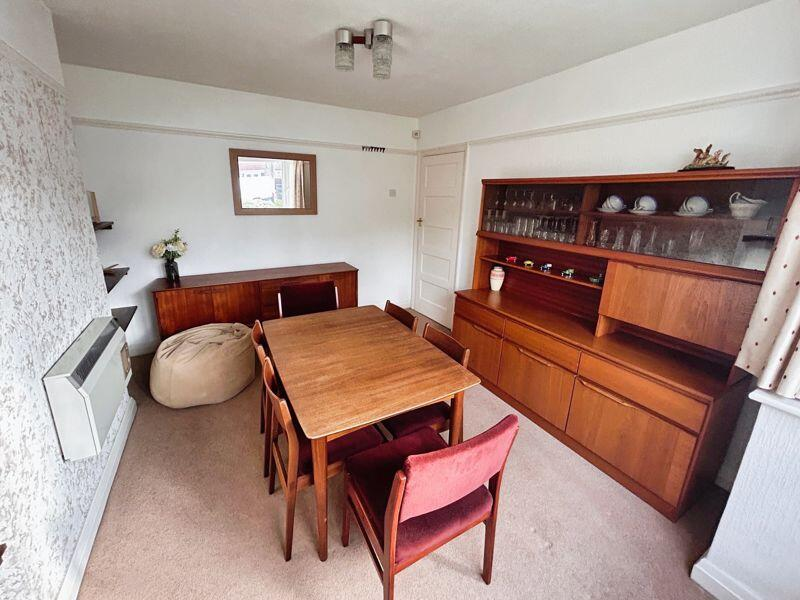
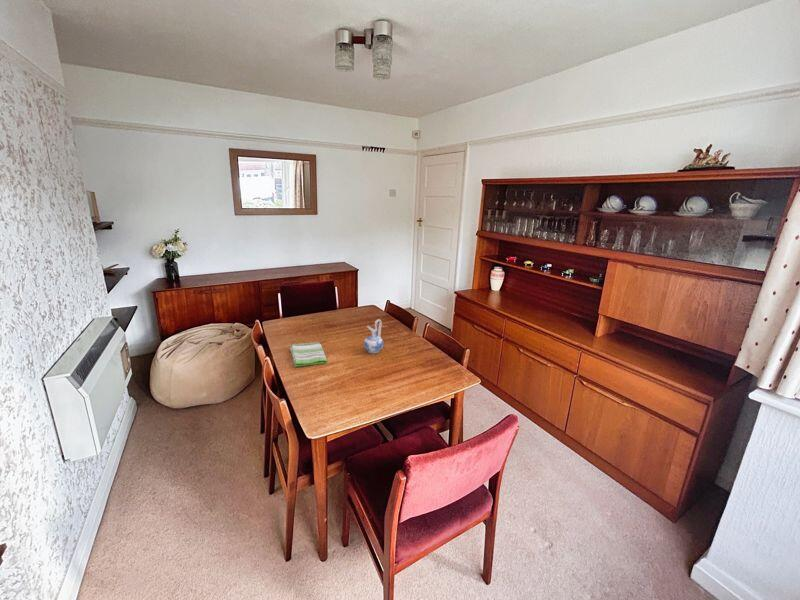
+ dish towel [289,341,328,368]
+ ceramic pitcher [363,318,384,354]
